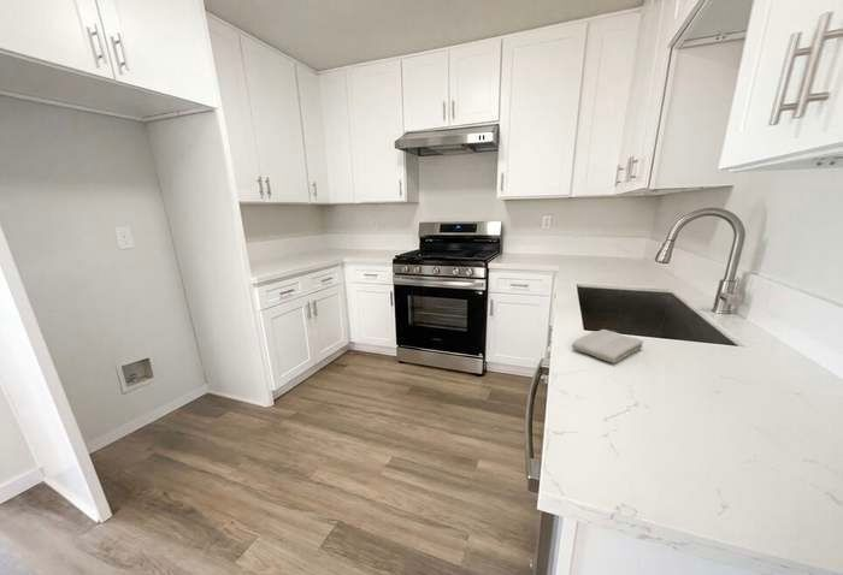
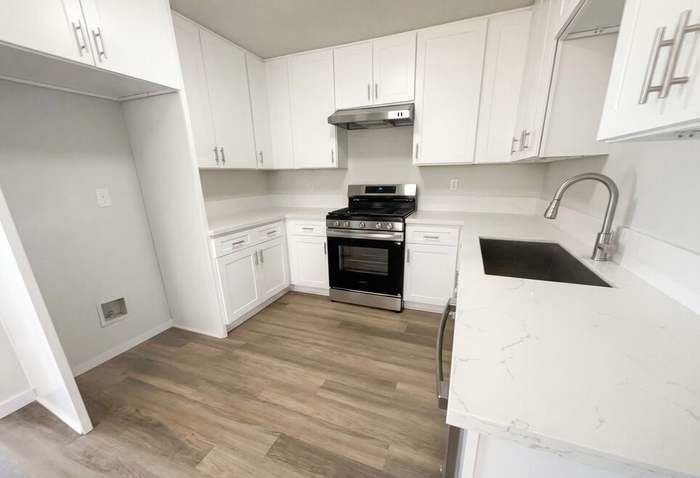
- washcloth [571,328,644,364]
